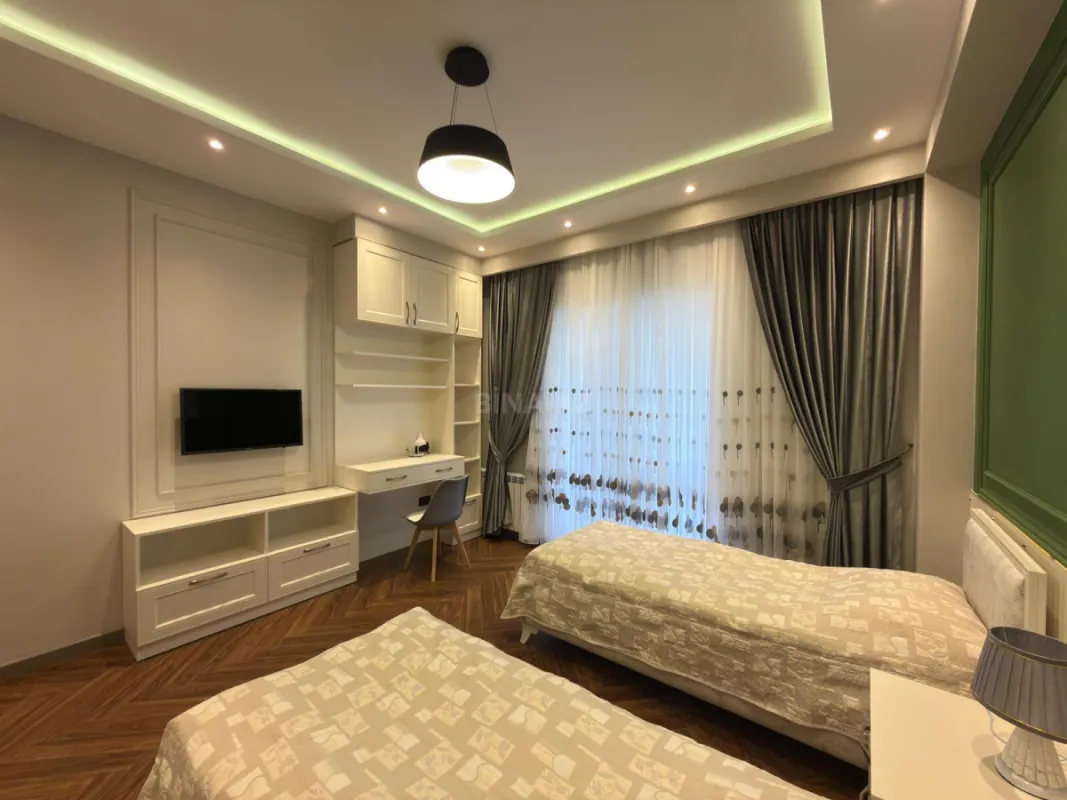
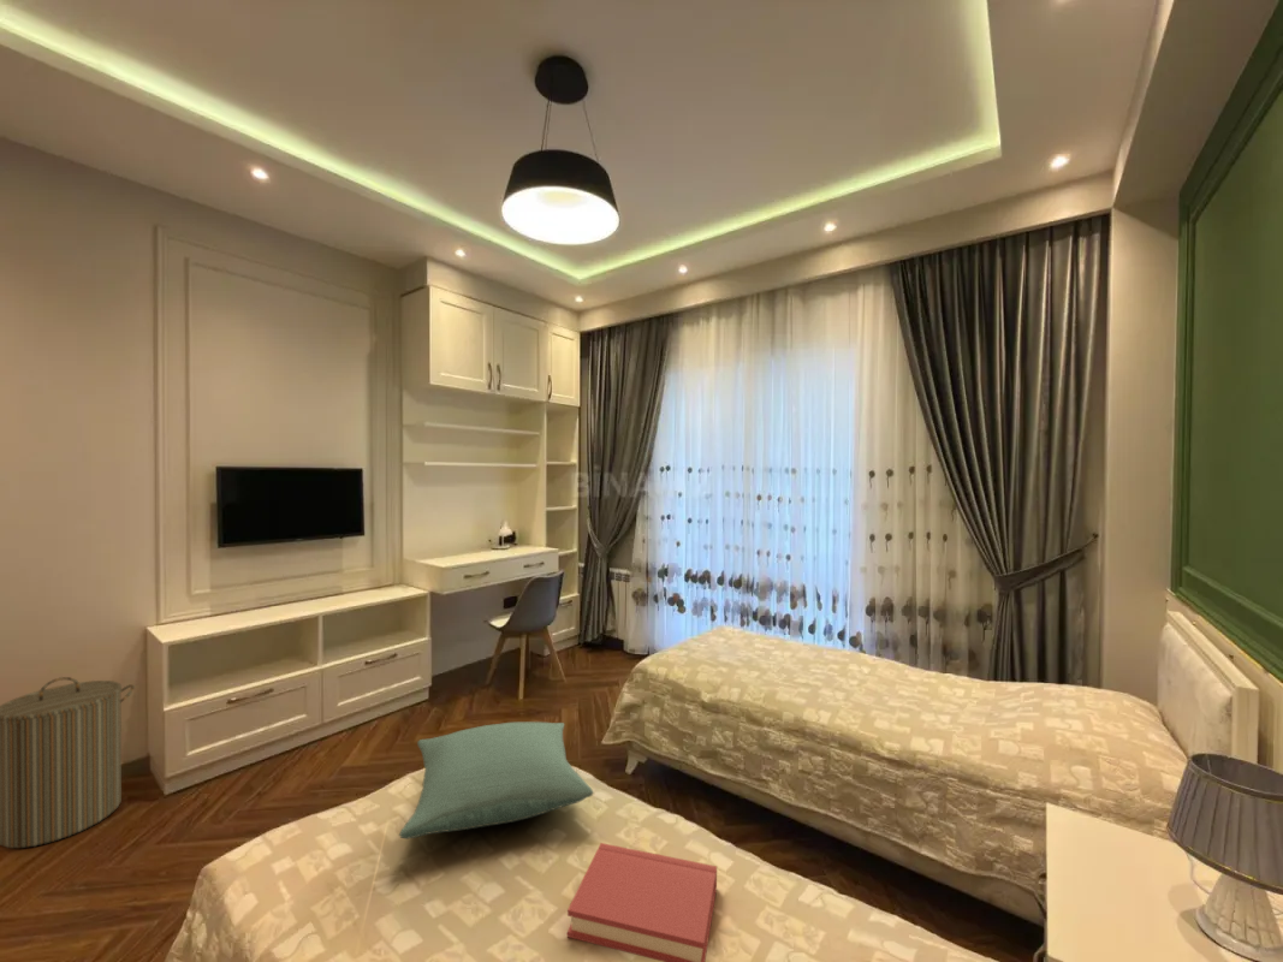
+ hardback book [566,842,718,962]
+ pillow [398,721,595,839]
+ laundry hamper [0,676,136,849]
